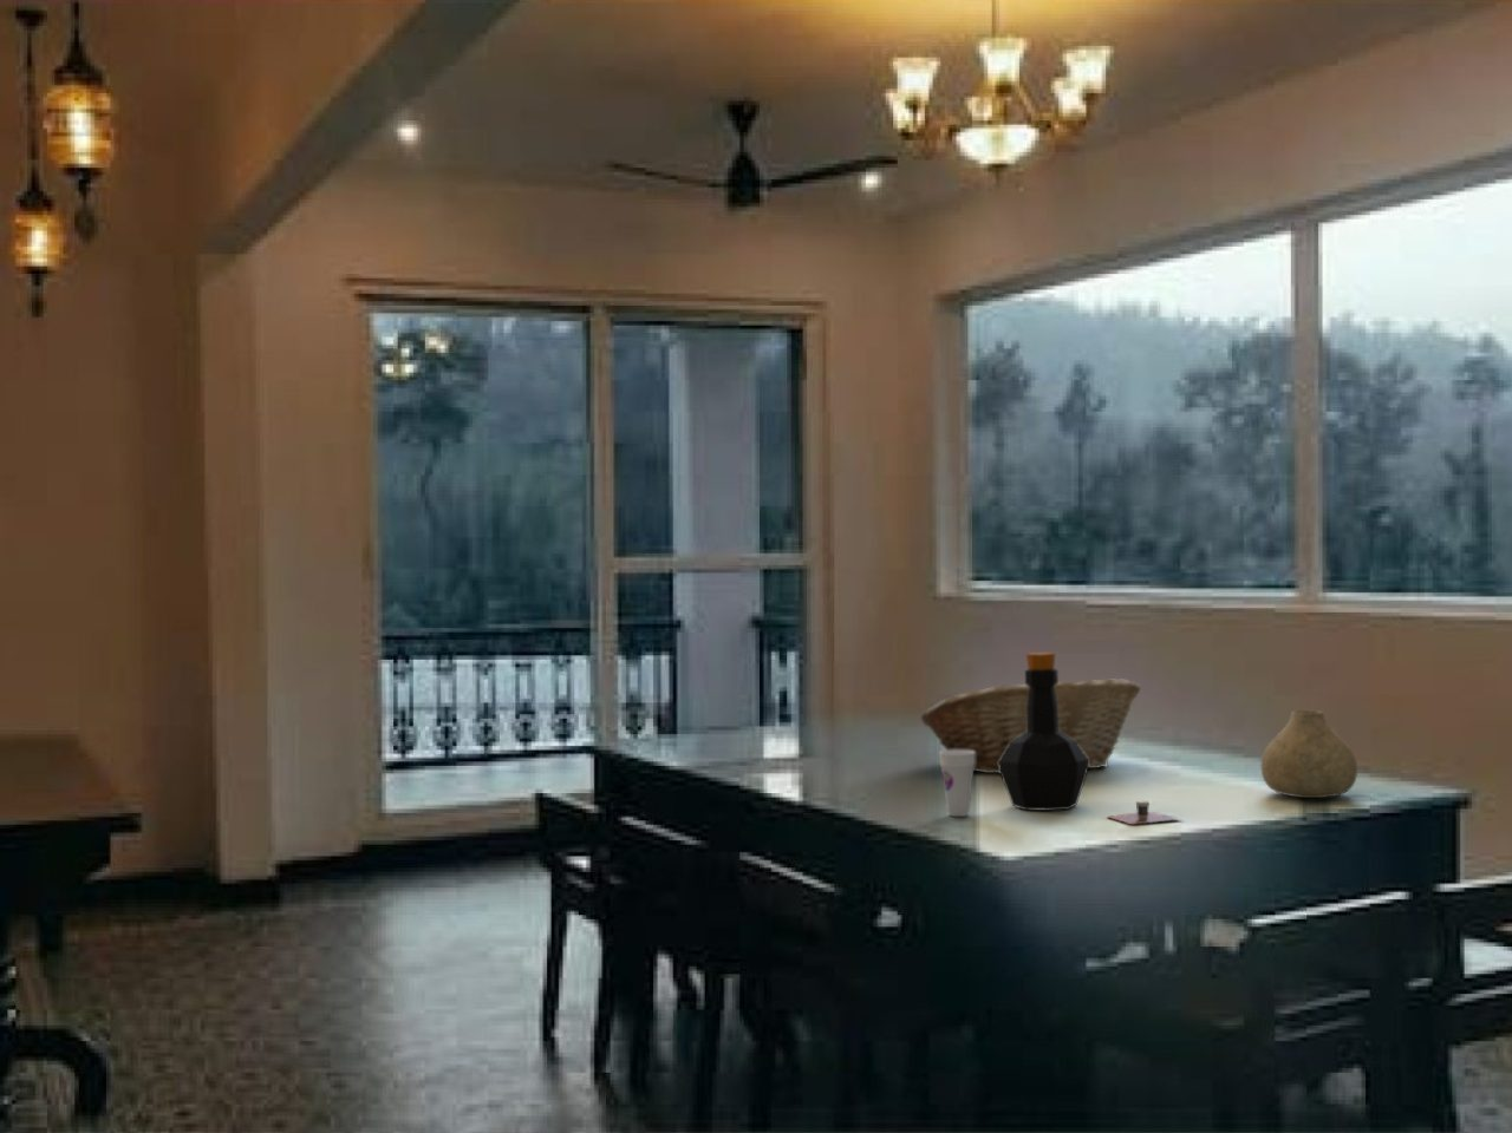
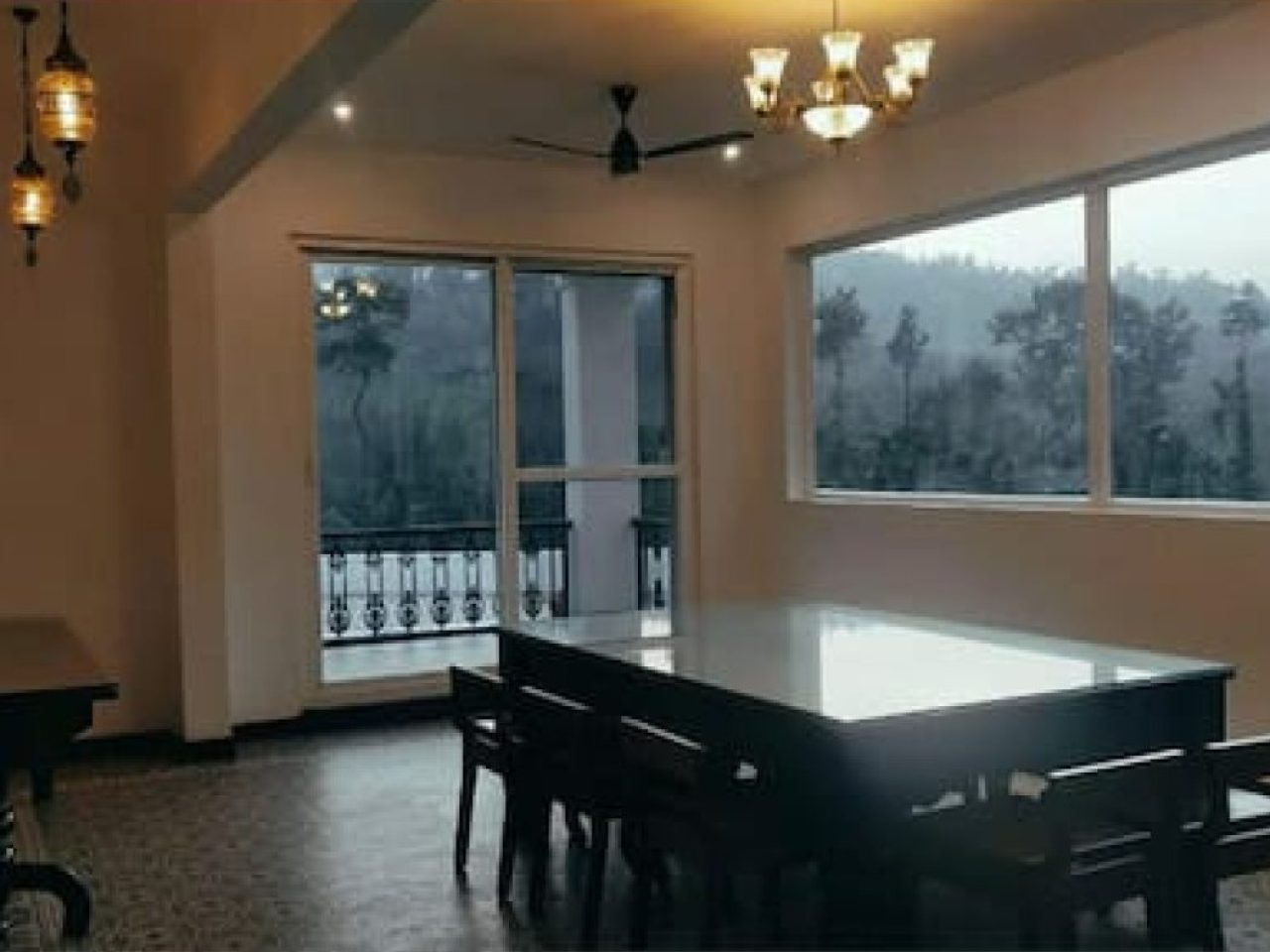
- bottle [999,651,1089,812]
- cup [938,750,975,818]
- cup [1106,800,1183,825]
- fruit basket [920,677,1142,775]
- vase [1261,709,1358,799]
